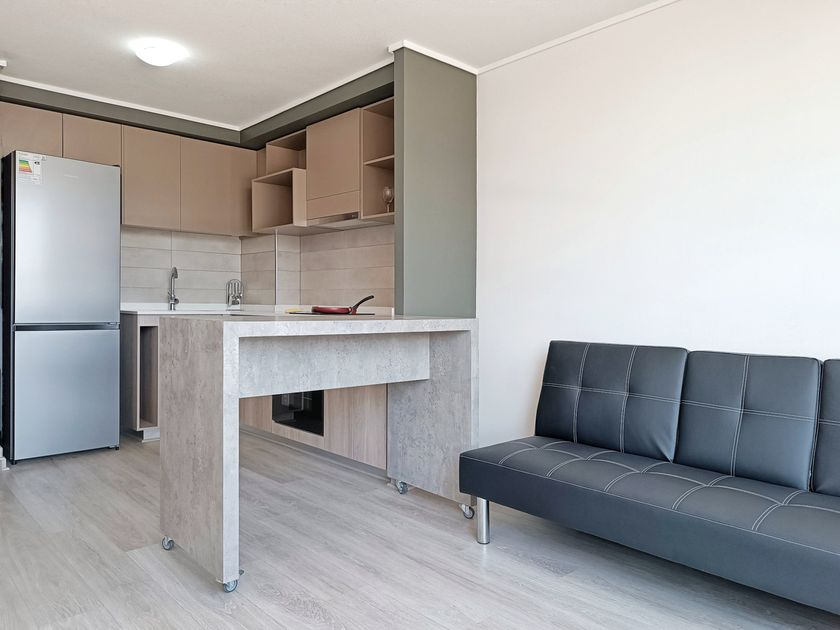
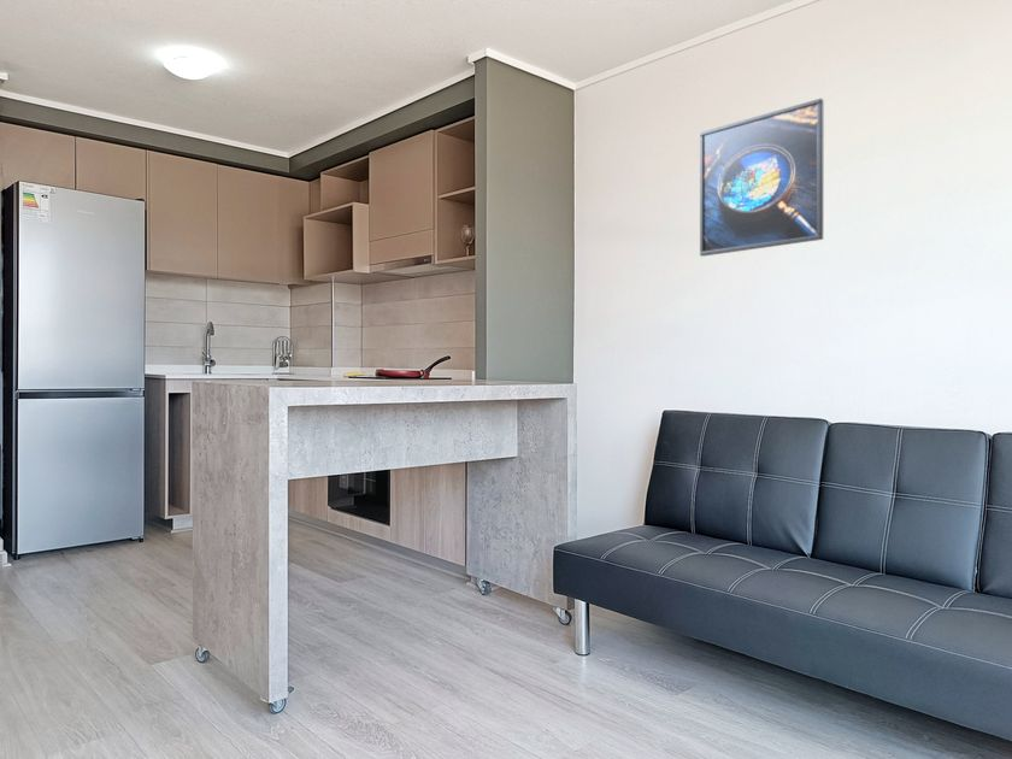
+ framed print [699,98,825,258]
